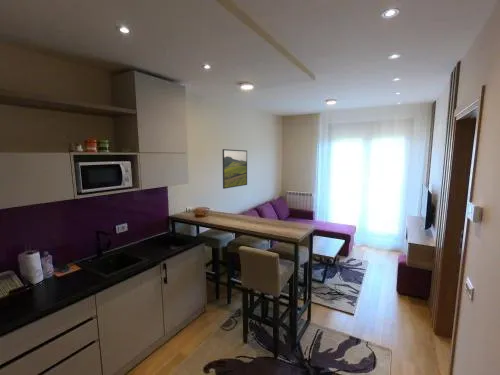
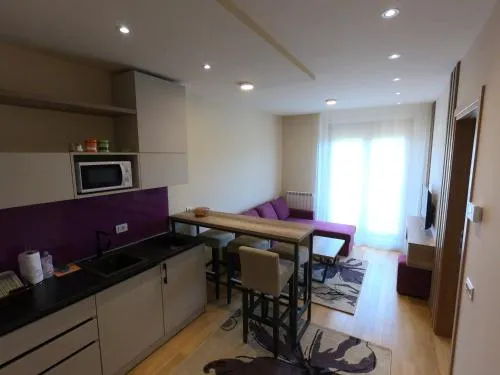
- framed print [222,148,248,190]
